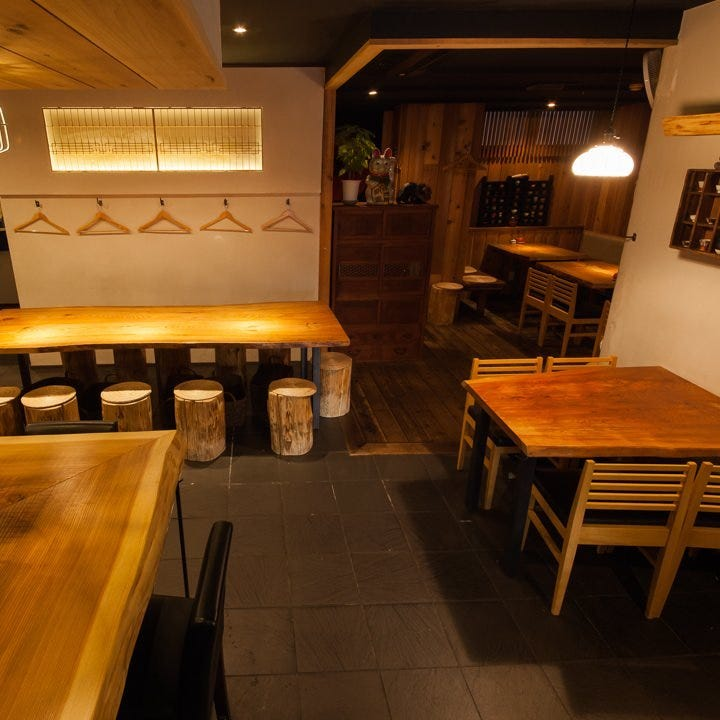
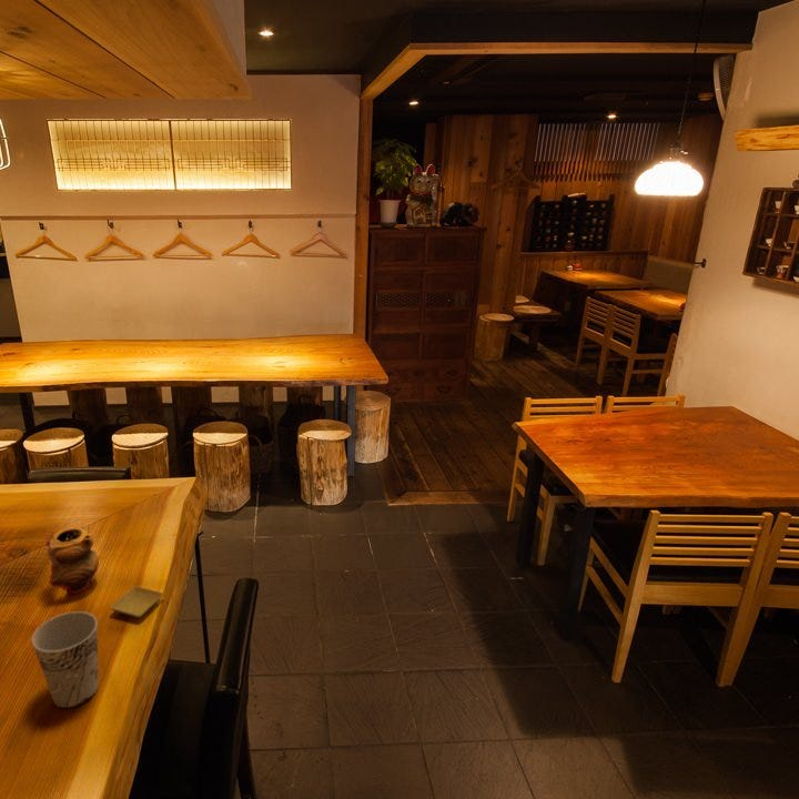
+ saucer [109,585,164,619]
+ teapot [44,524,100,596]
+ cup [31,610,100,709]
